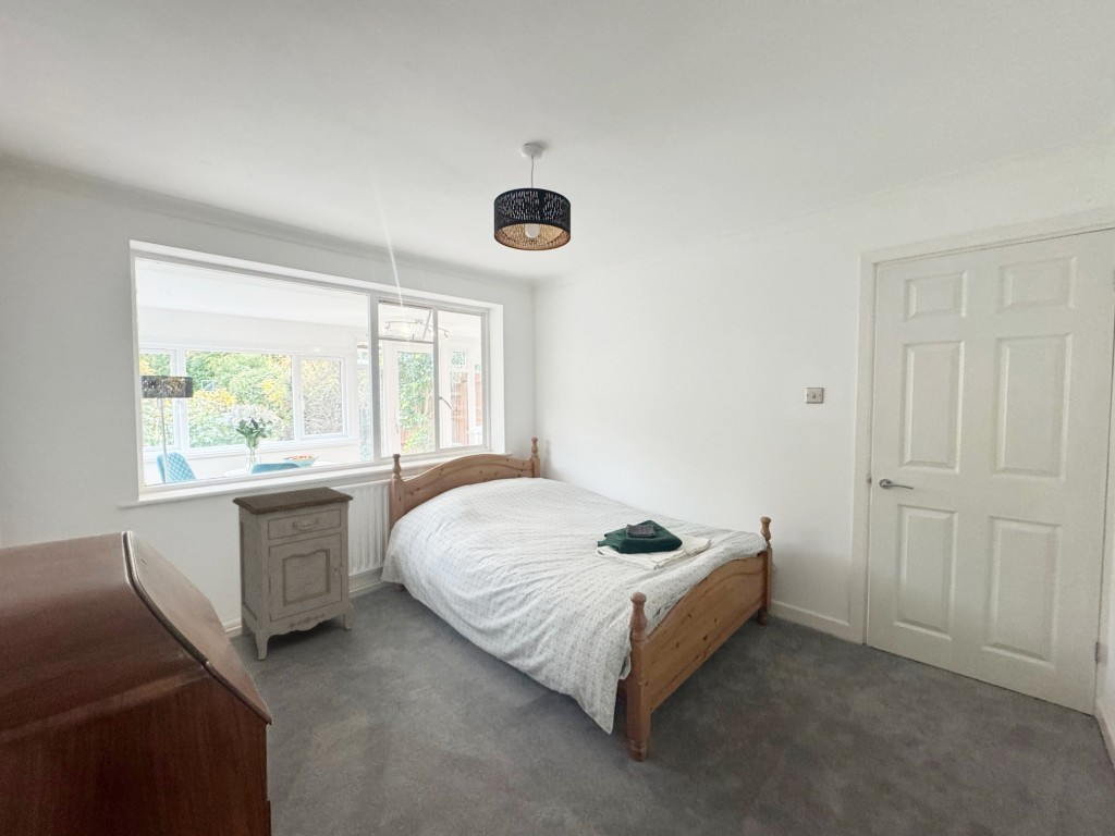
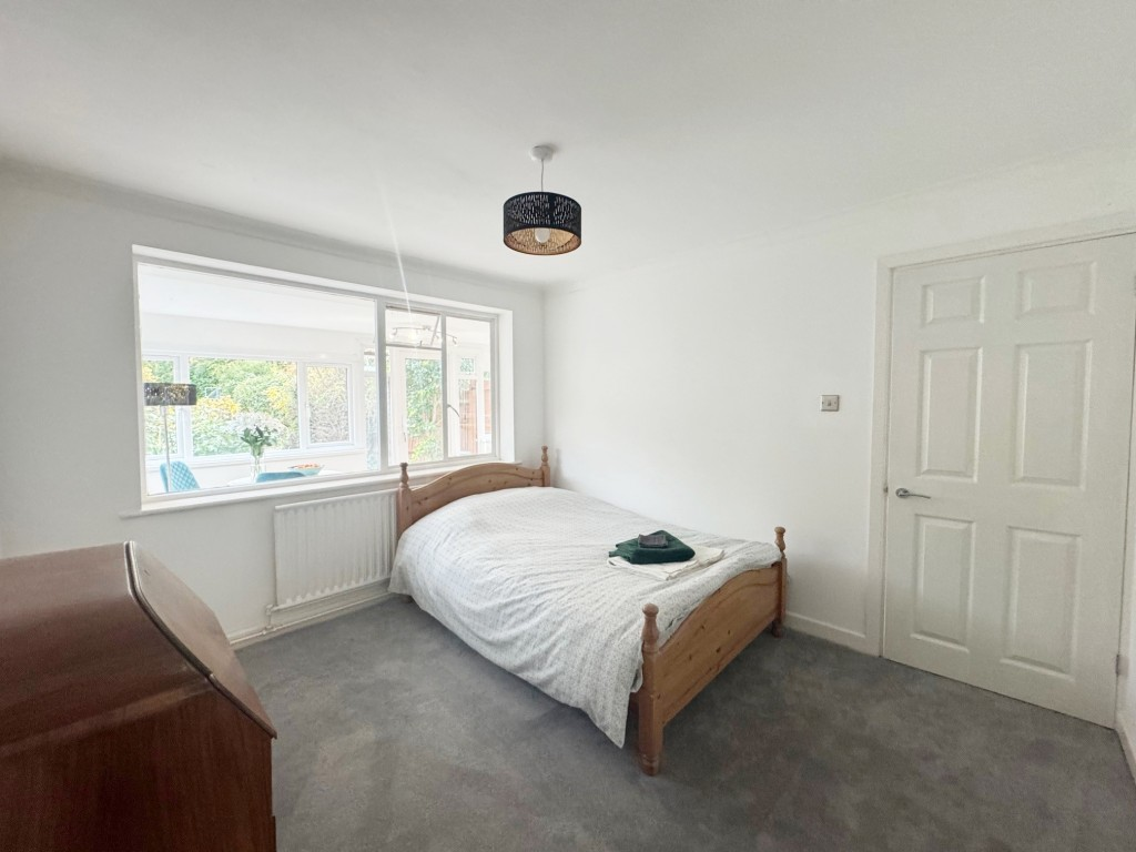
- nightstand [231,485,355,661]
